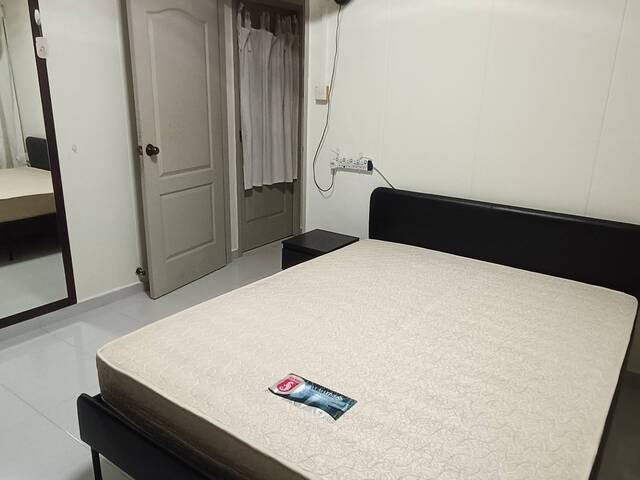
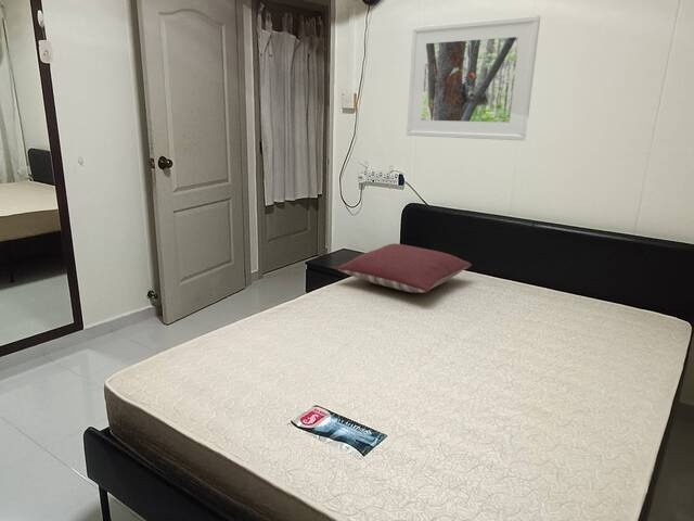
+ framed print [406,14,541,142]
+ pillow [336,243,473,294]
